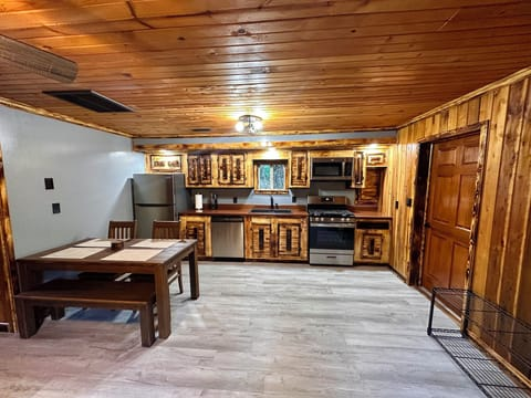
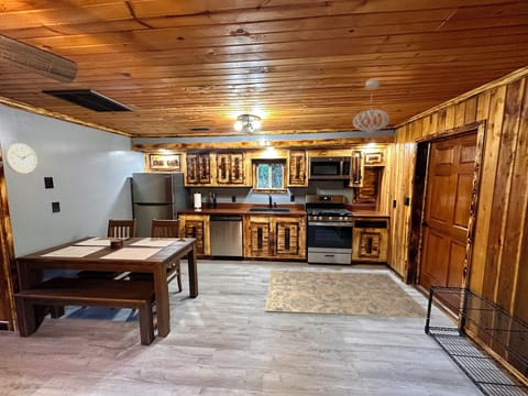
+ rug [264,268,436,320]
+ wall clock [4,142,38,175]
+ pendant light [352,79,391,134]
